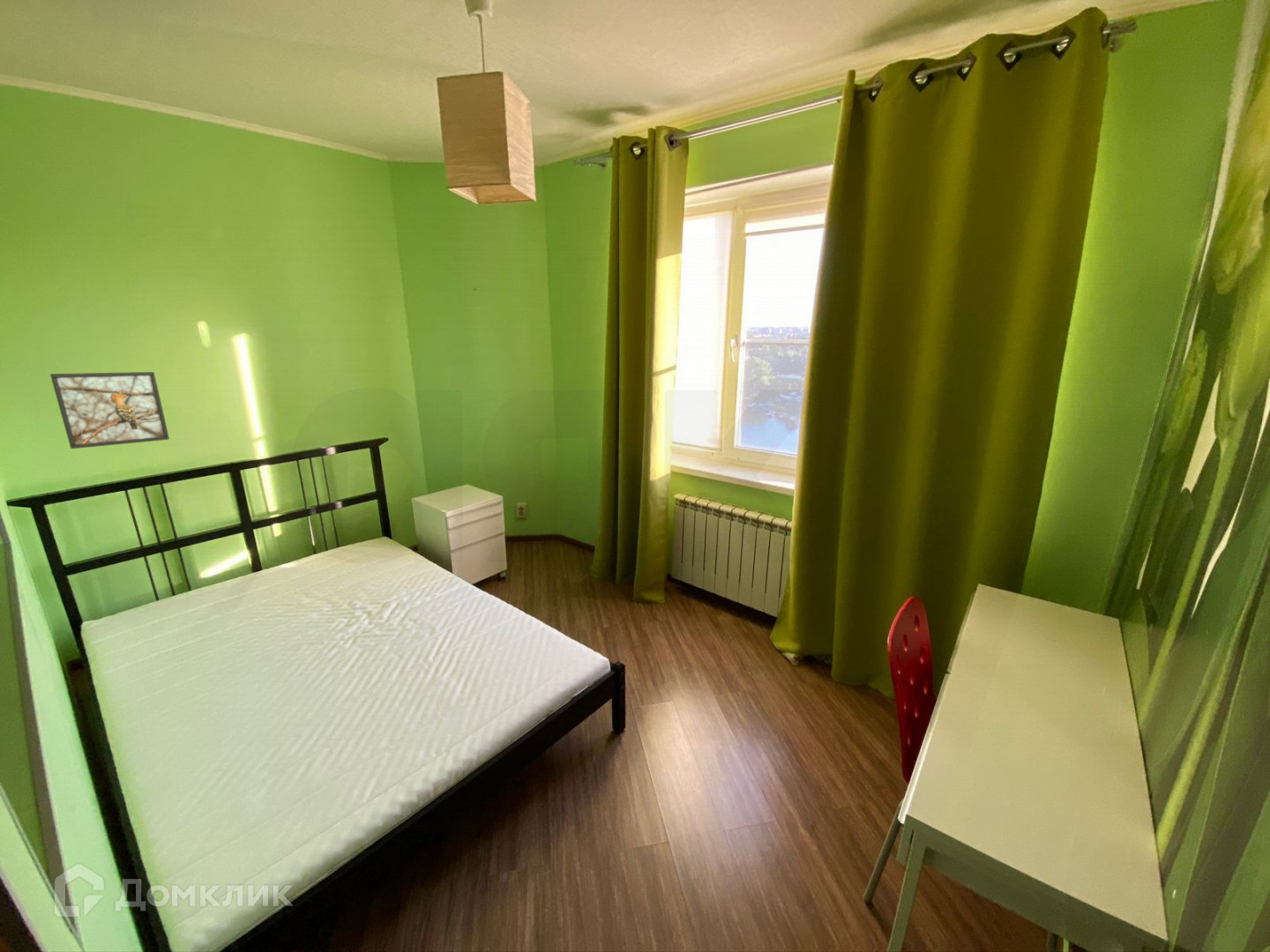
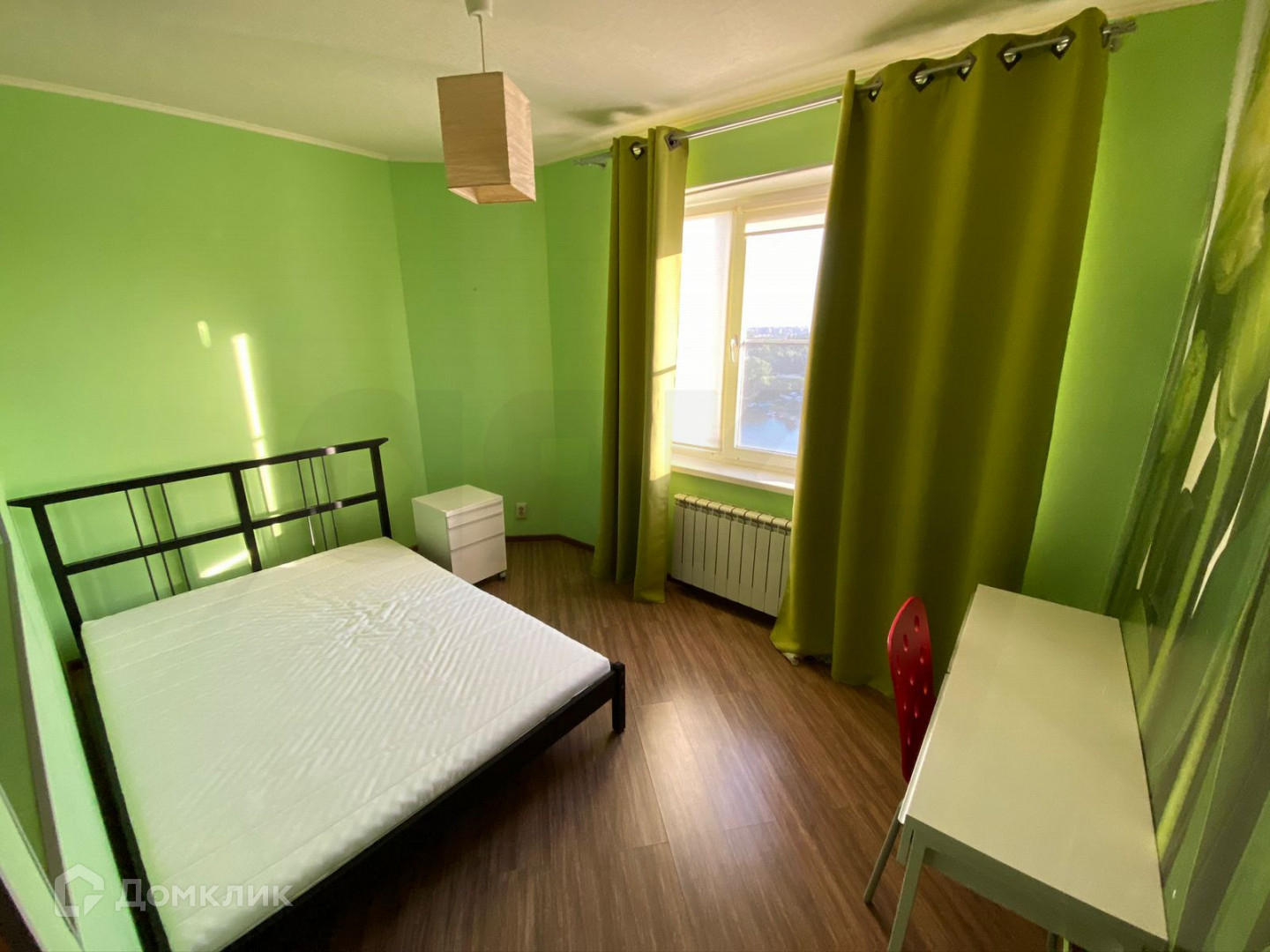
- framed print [49,371,170,450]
